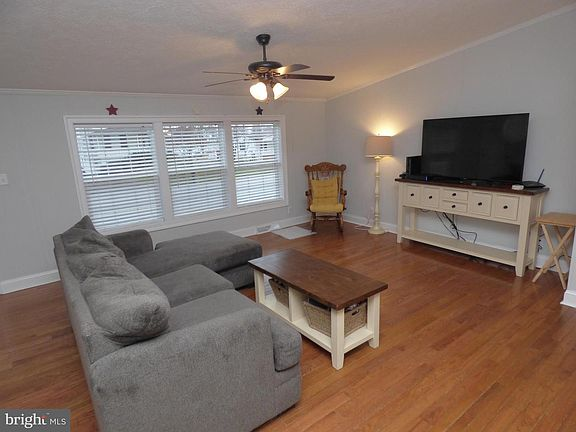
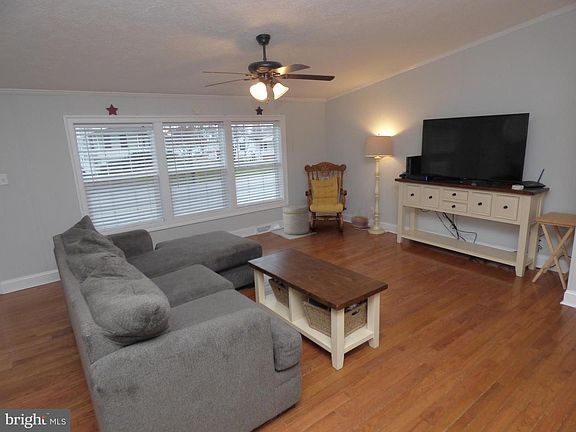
+ basket [350,207,369,229]
+ ottoman [282,203,310,236]
